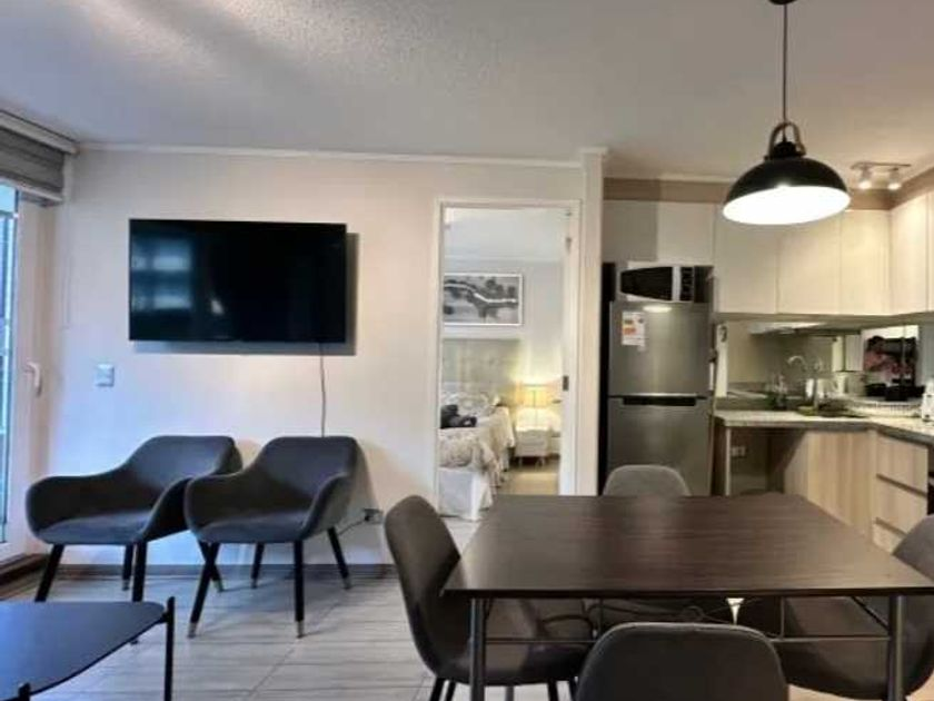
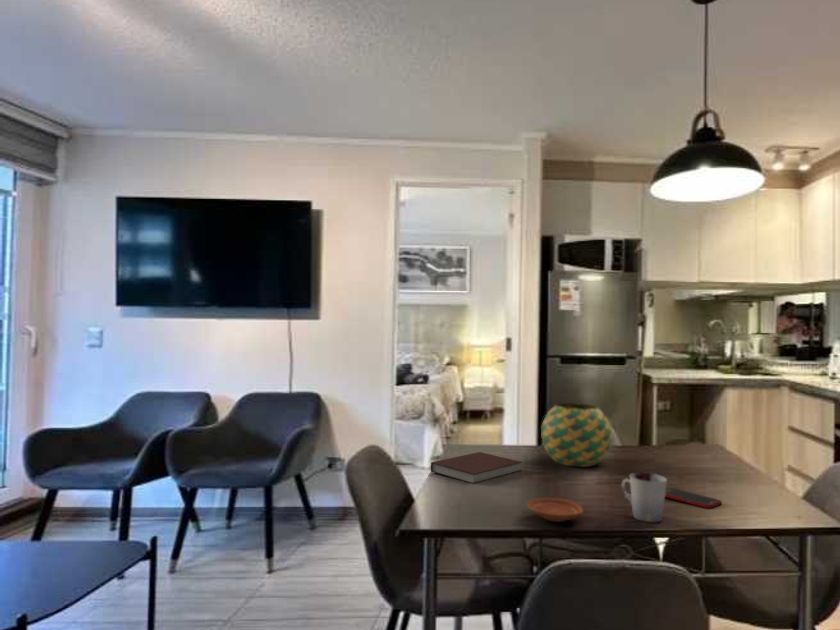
+ cup [621,472,668,523]
+ plate [526,497,584,523]
+ notebook [430,451,523,485]
+ cell phone [665,487,723,509]
+ decorative ball [540,402,613,468]
